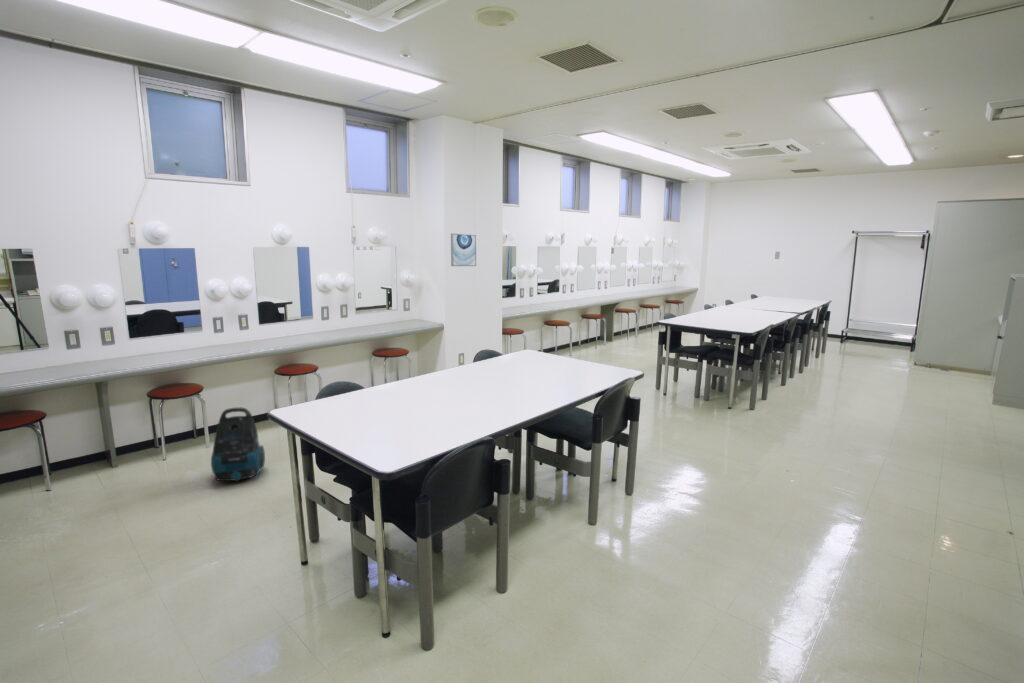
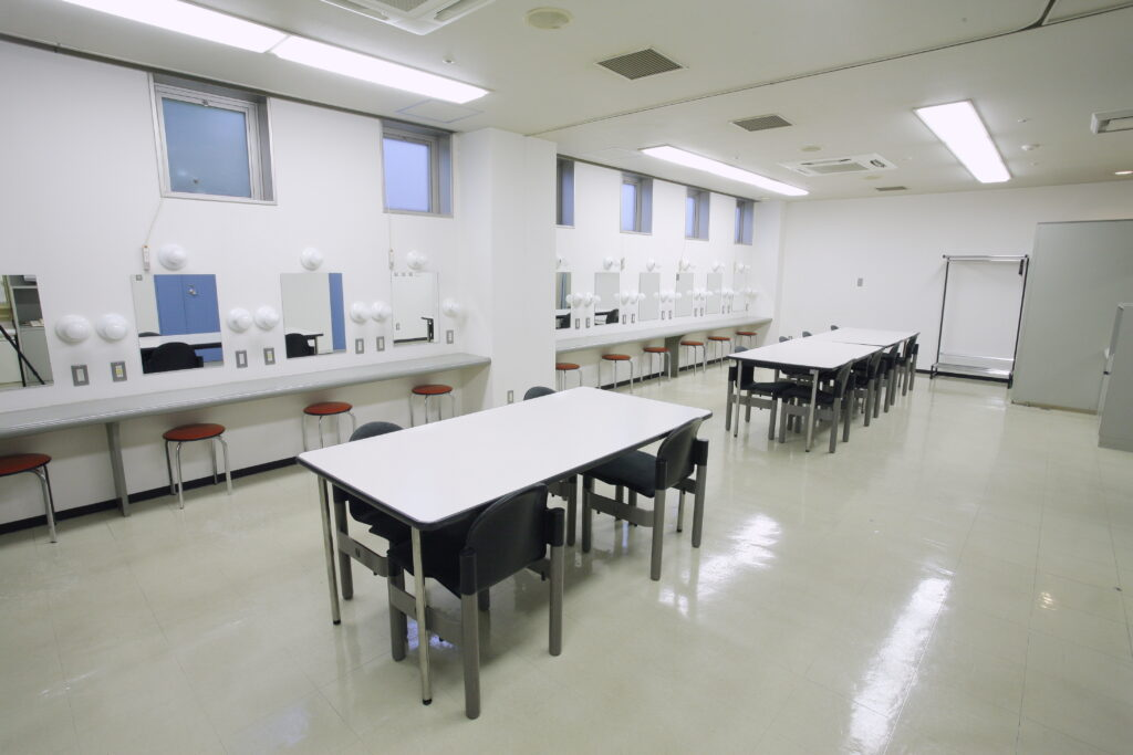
- vacuum cleaner [210,407,266,483]
- wall art [450,233,477,267]
